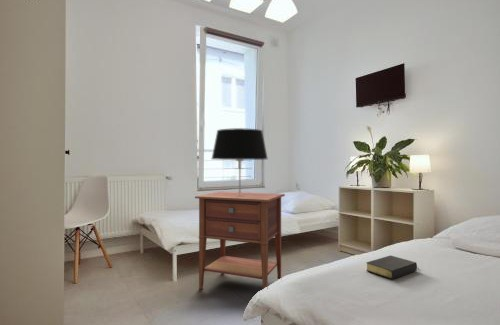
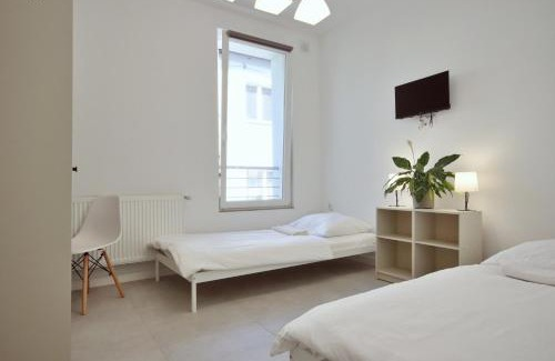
- table lamp [211,127,269,195]
- nightstand [194,190,286,290]
- bible [365,255,418,280]
